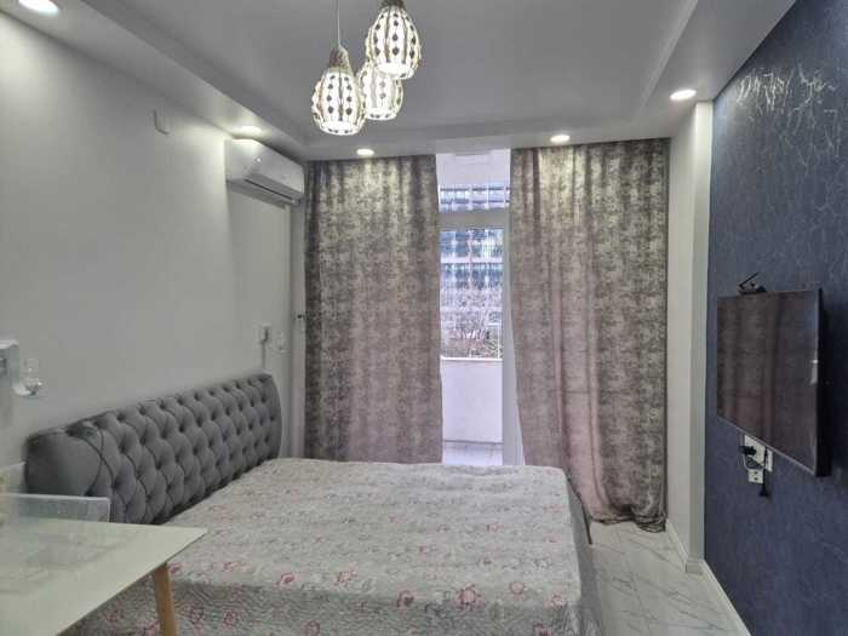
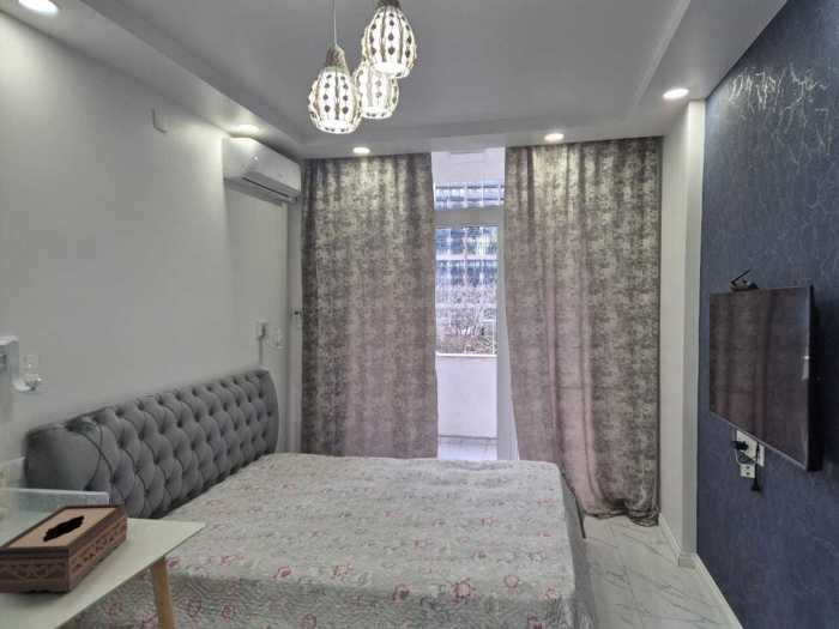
+ tissue box [0,503,128,594]
